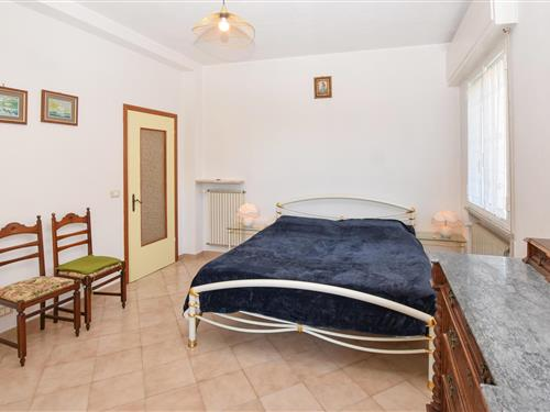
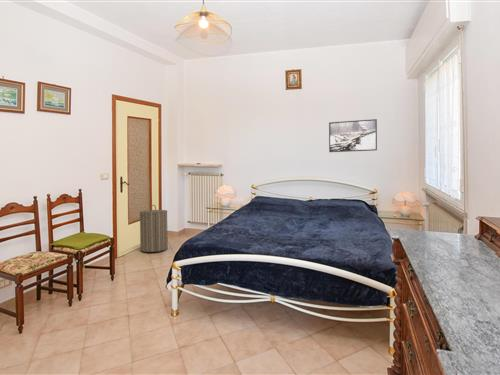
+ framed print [328,118,378,153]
+ laundry hamper [139,204,169,253]
